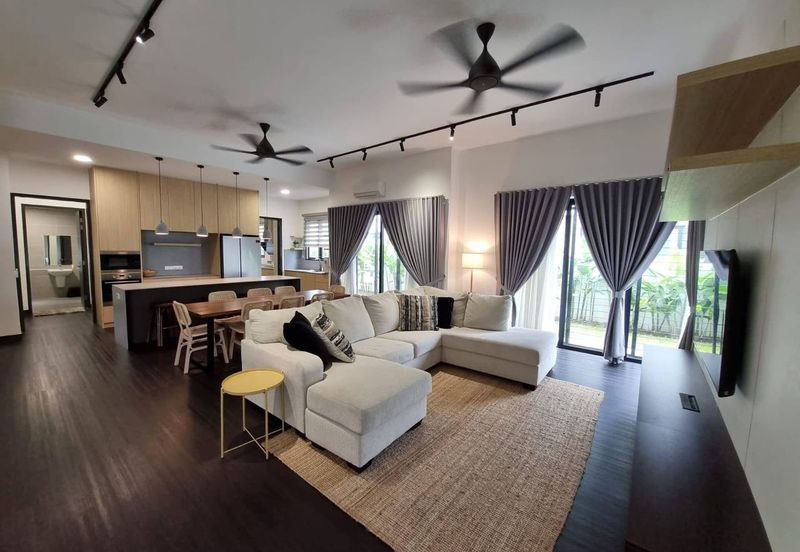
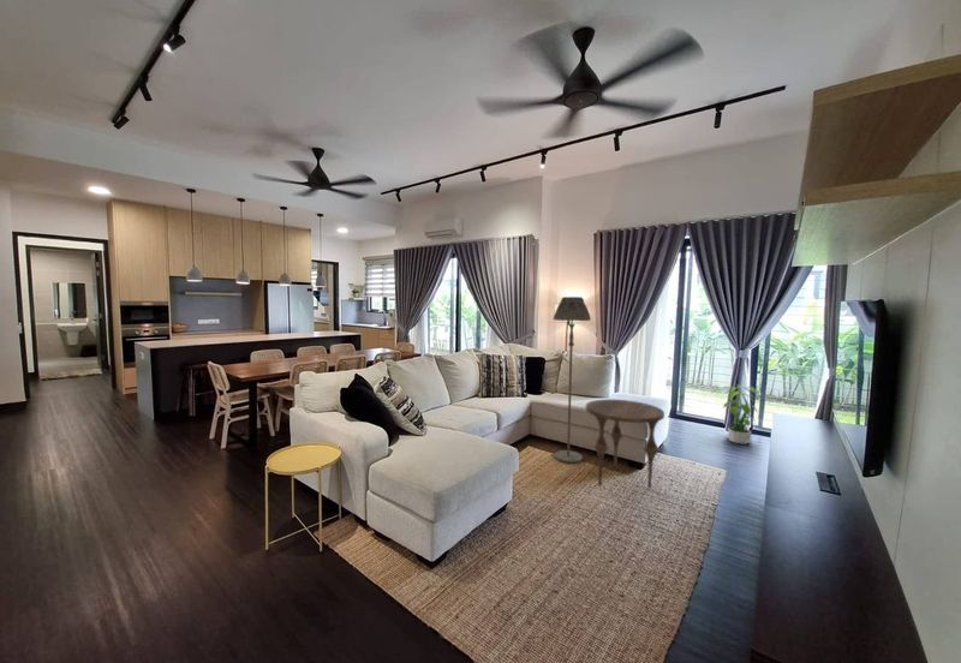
+ side table [585,399,665,489]
+ floor lamp [551,295,592,464]
+ potted plant [717,384,760,446]
